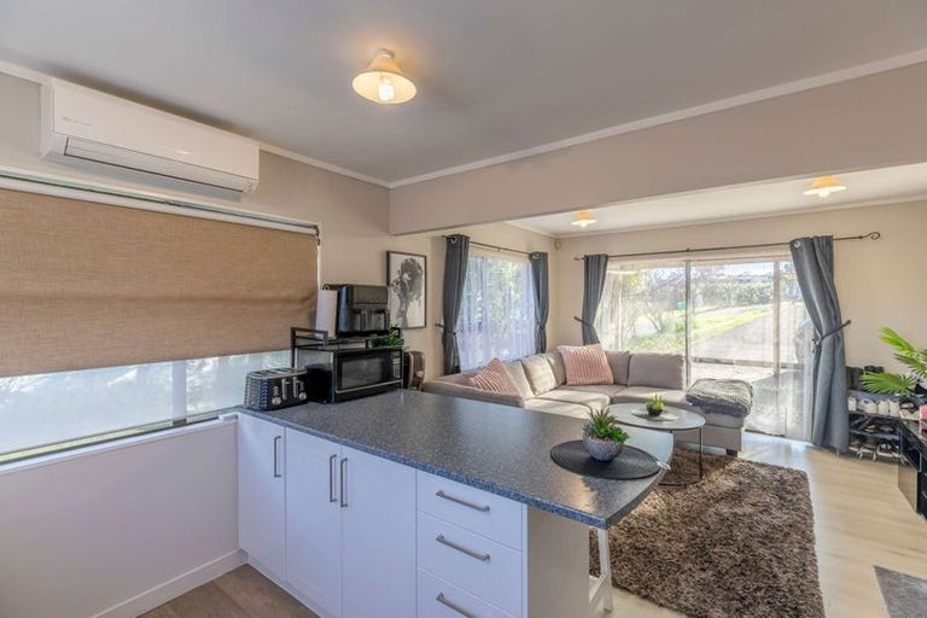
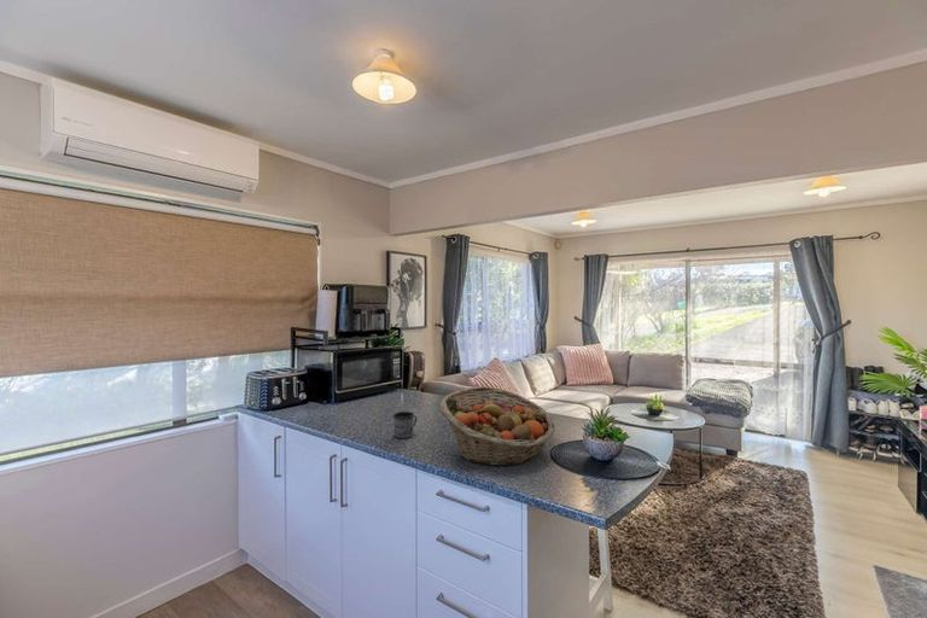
+ mug [392,410,418,439]
+ fruit basket [439,385,556,467]
